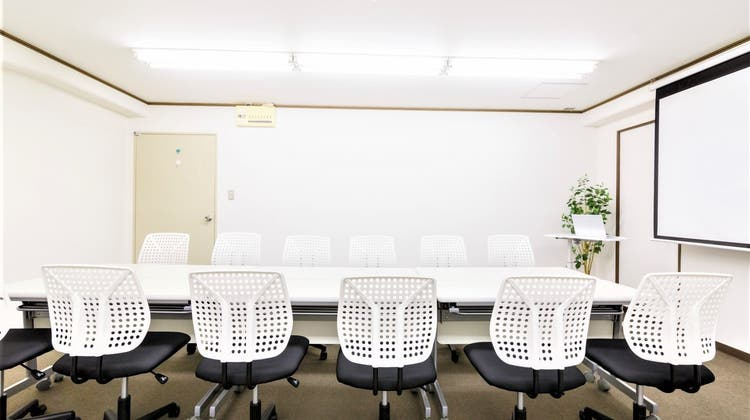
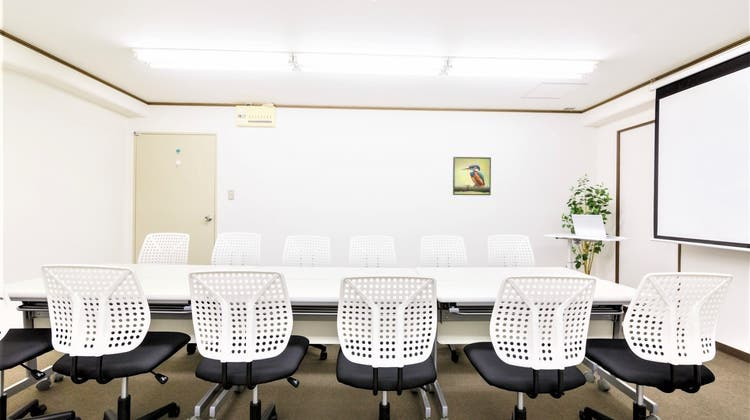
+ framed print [452,156,492,196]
